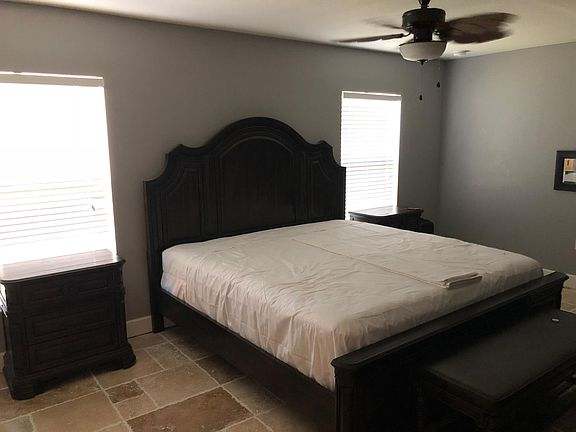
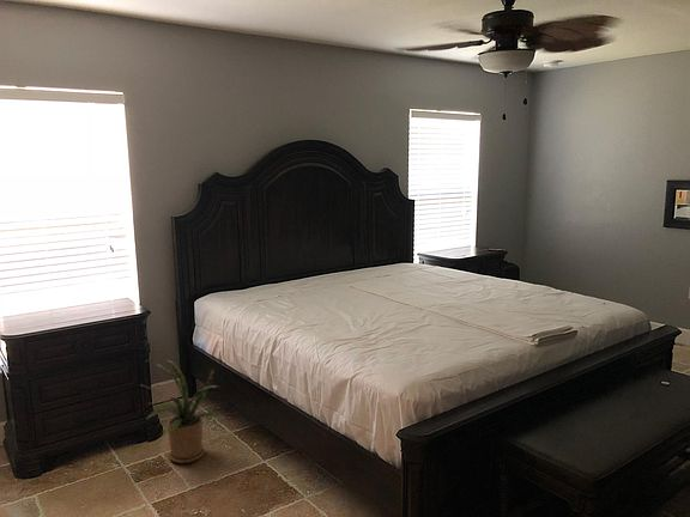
+ house plant [141,358,224,464]
